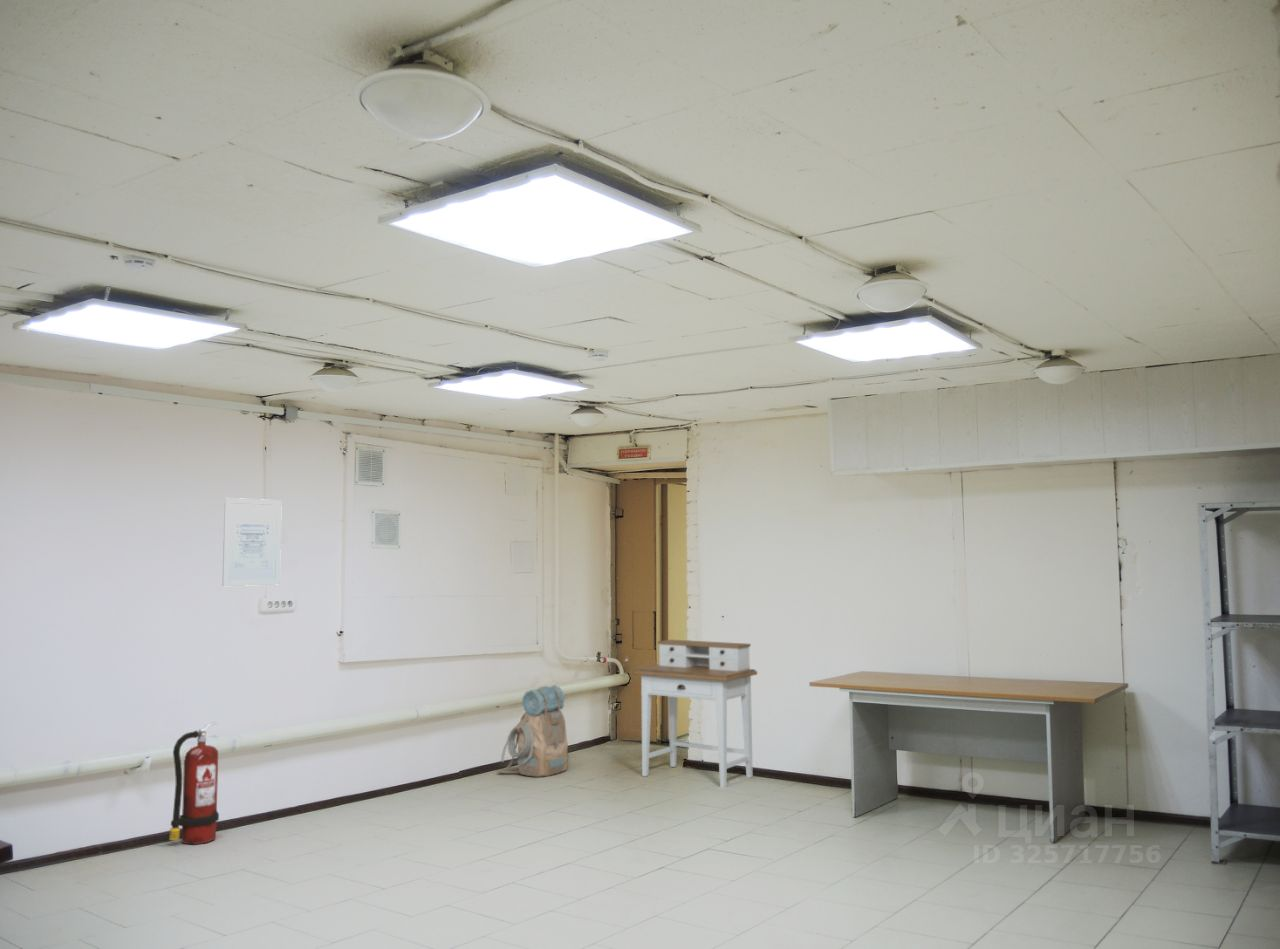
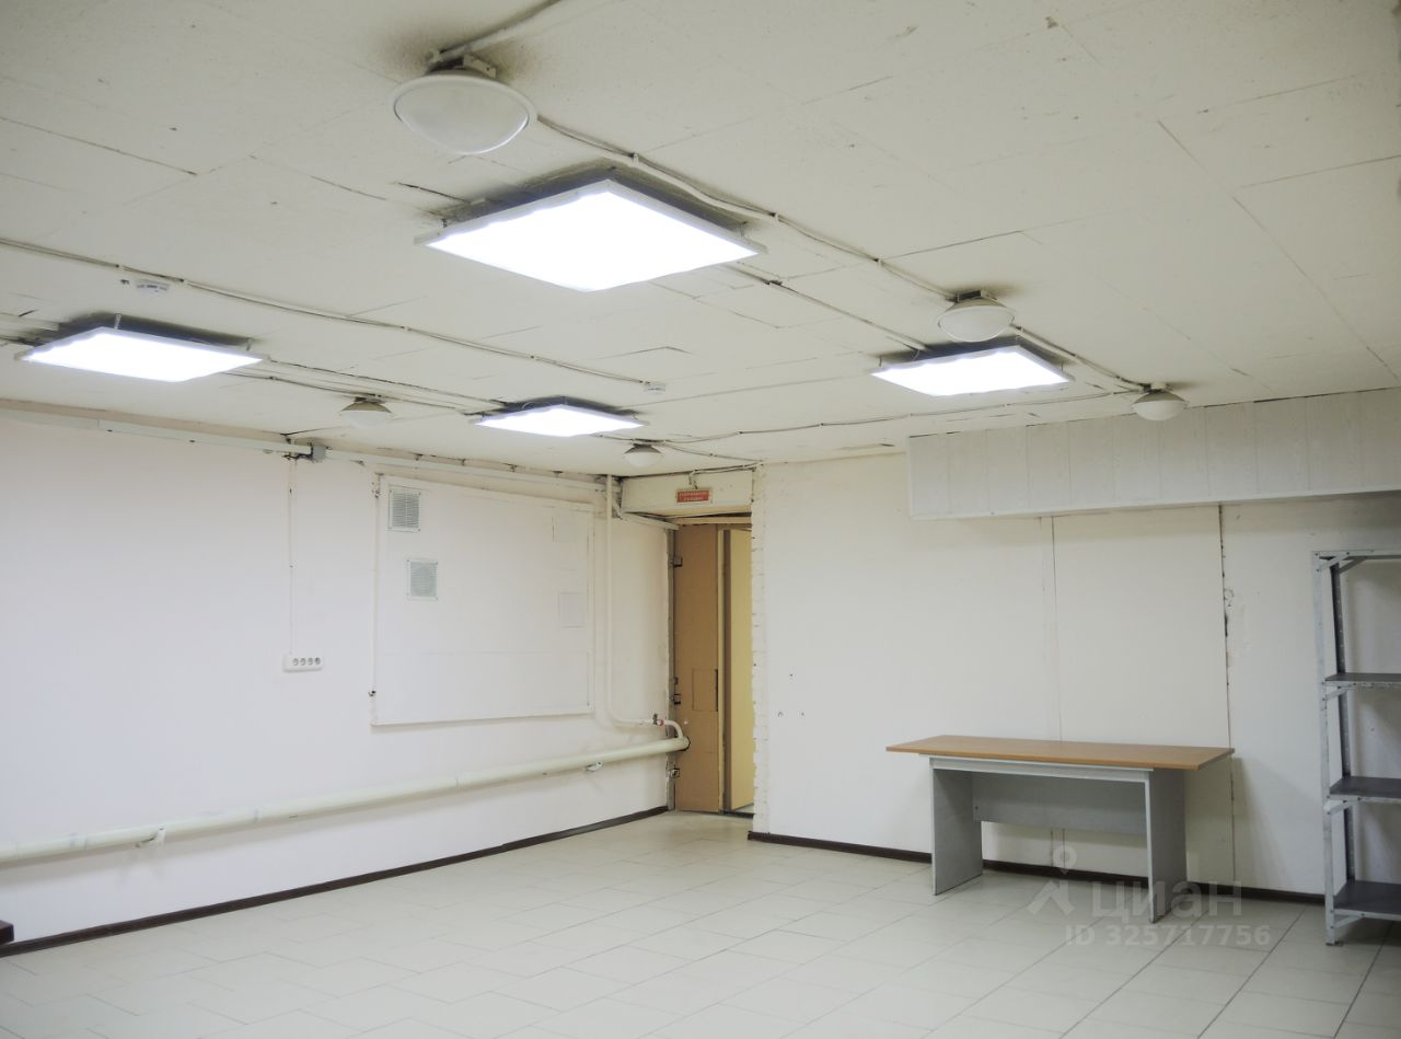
- desk [632,639,758,789]
- wall art [221,497,283,587]
- backpack [496,684,570,778]
- fire extinguisher [168,720,220,846]
